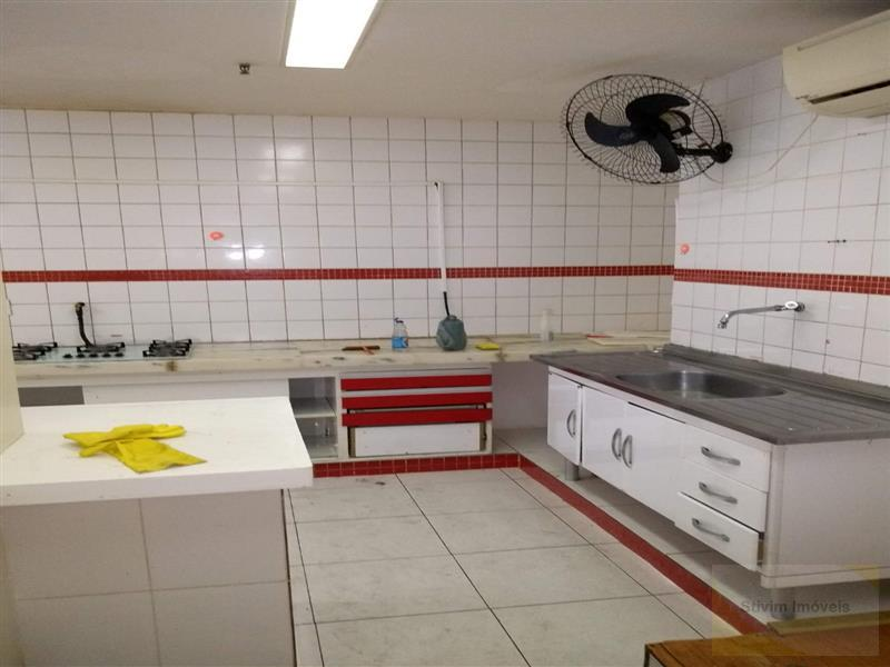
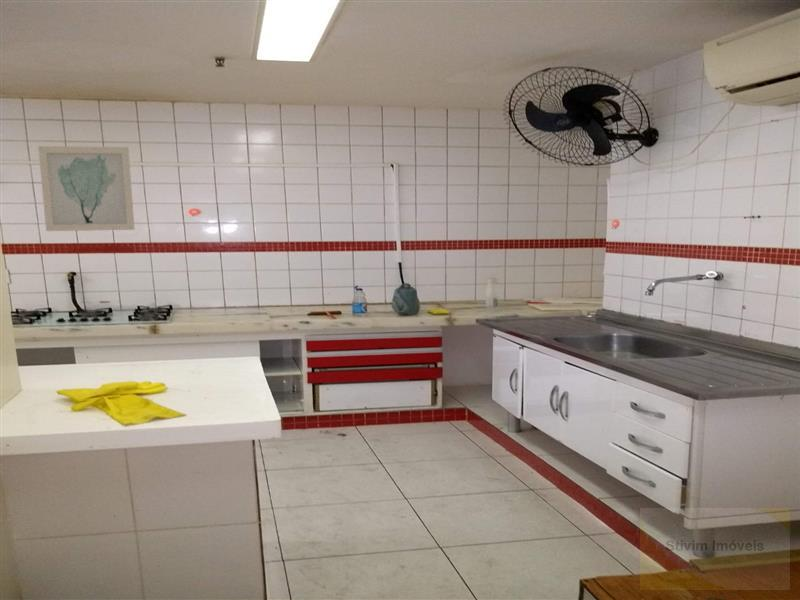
+ wall art [37,145,136,232]
